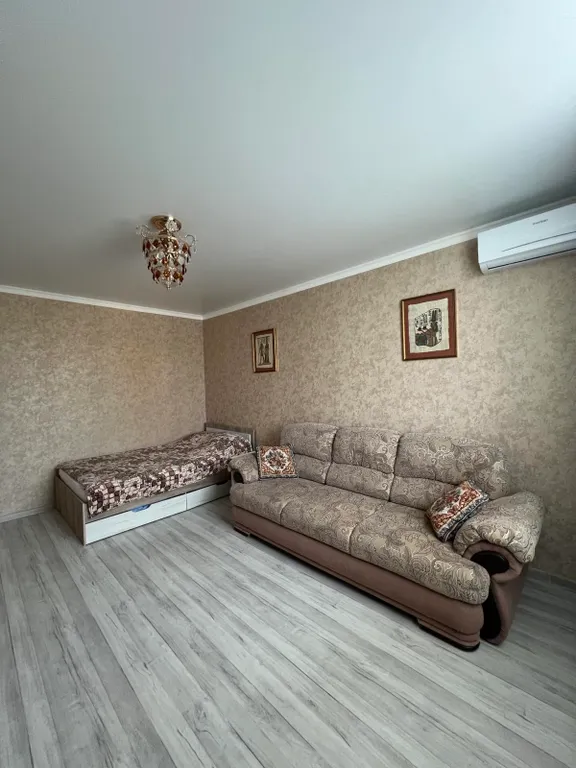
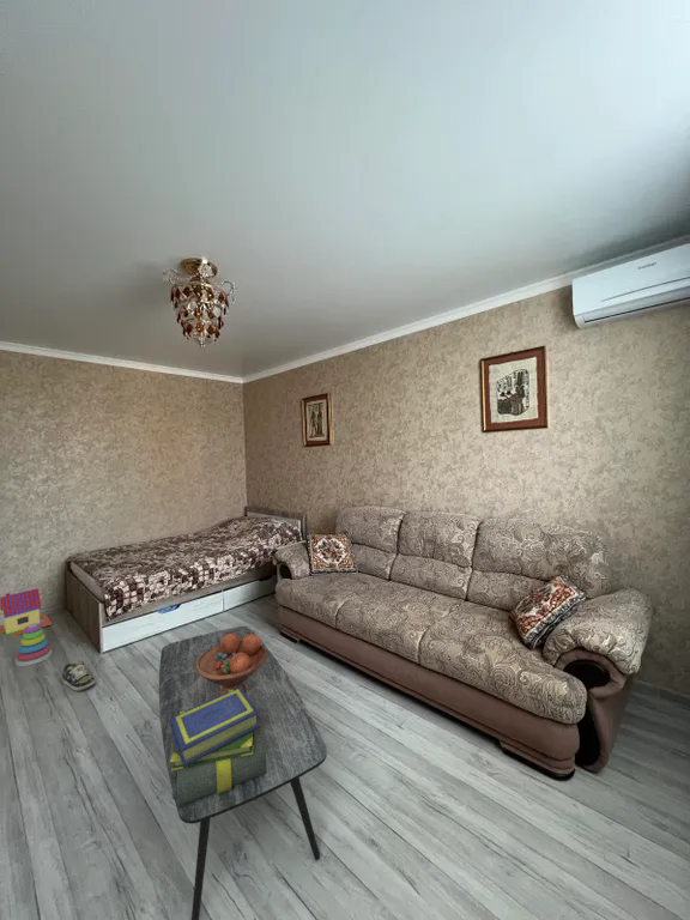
+ shoe [61,660,97,692]
+ stacking toy [14,623,53,667]
+ fruit bowl [195,634,267,695]
+ toy house [0,587,53,637]
+ stack of books [170,686,266,806]
+ coffee table [158,625,328,920]
